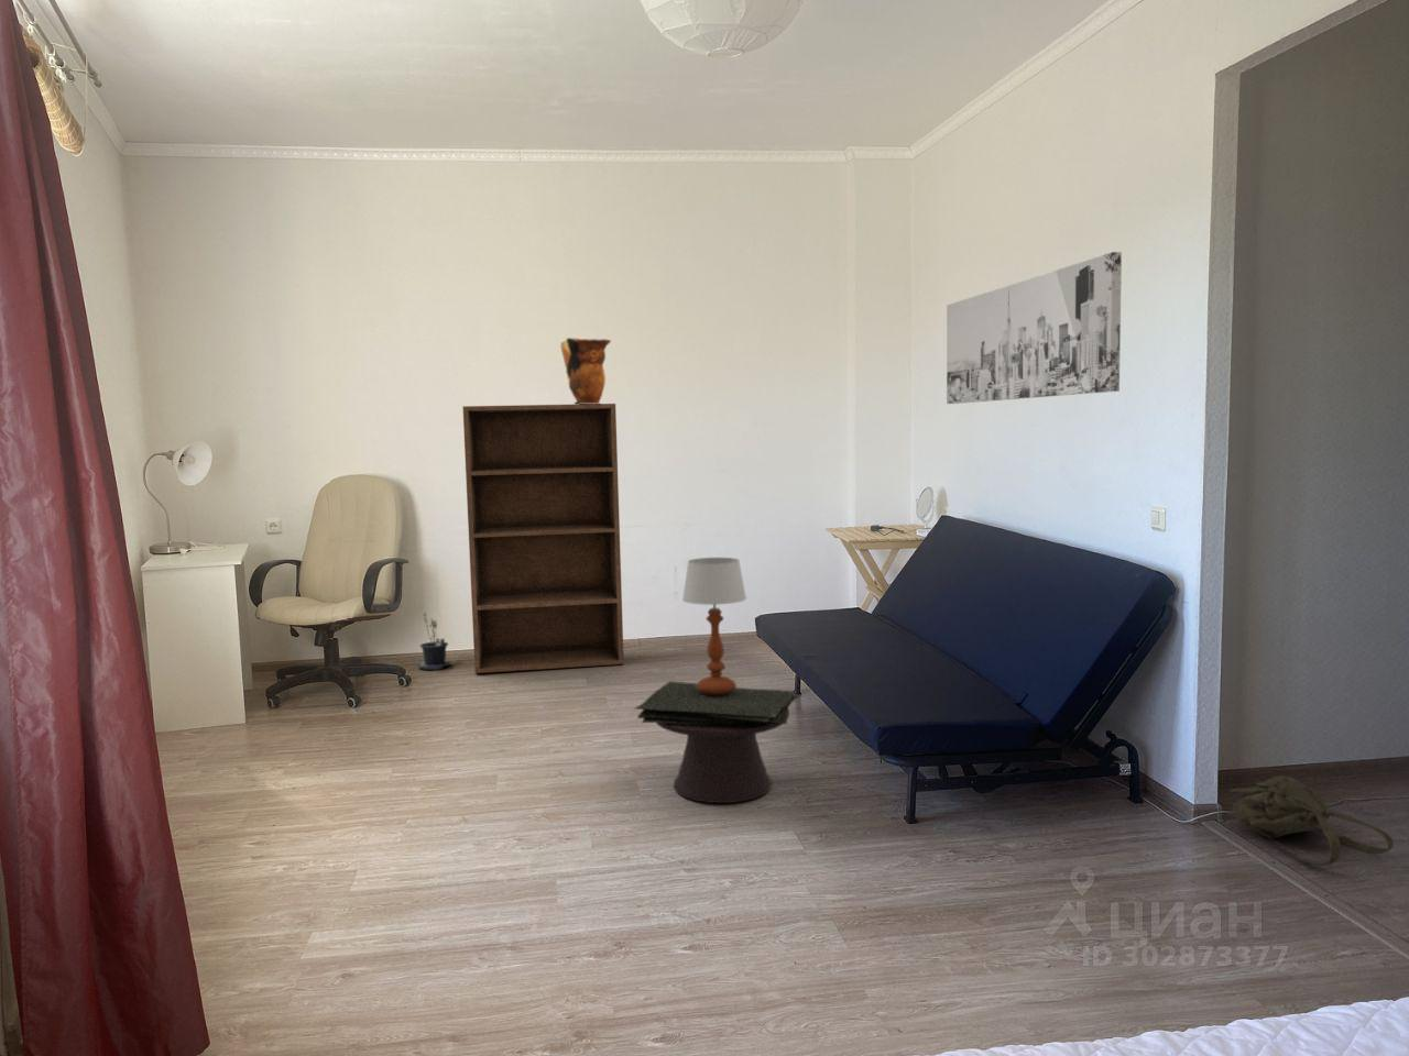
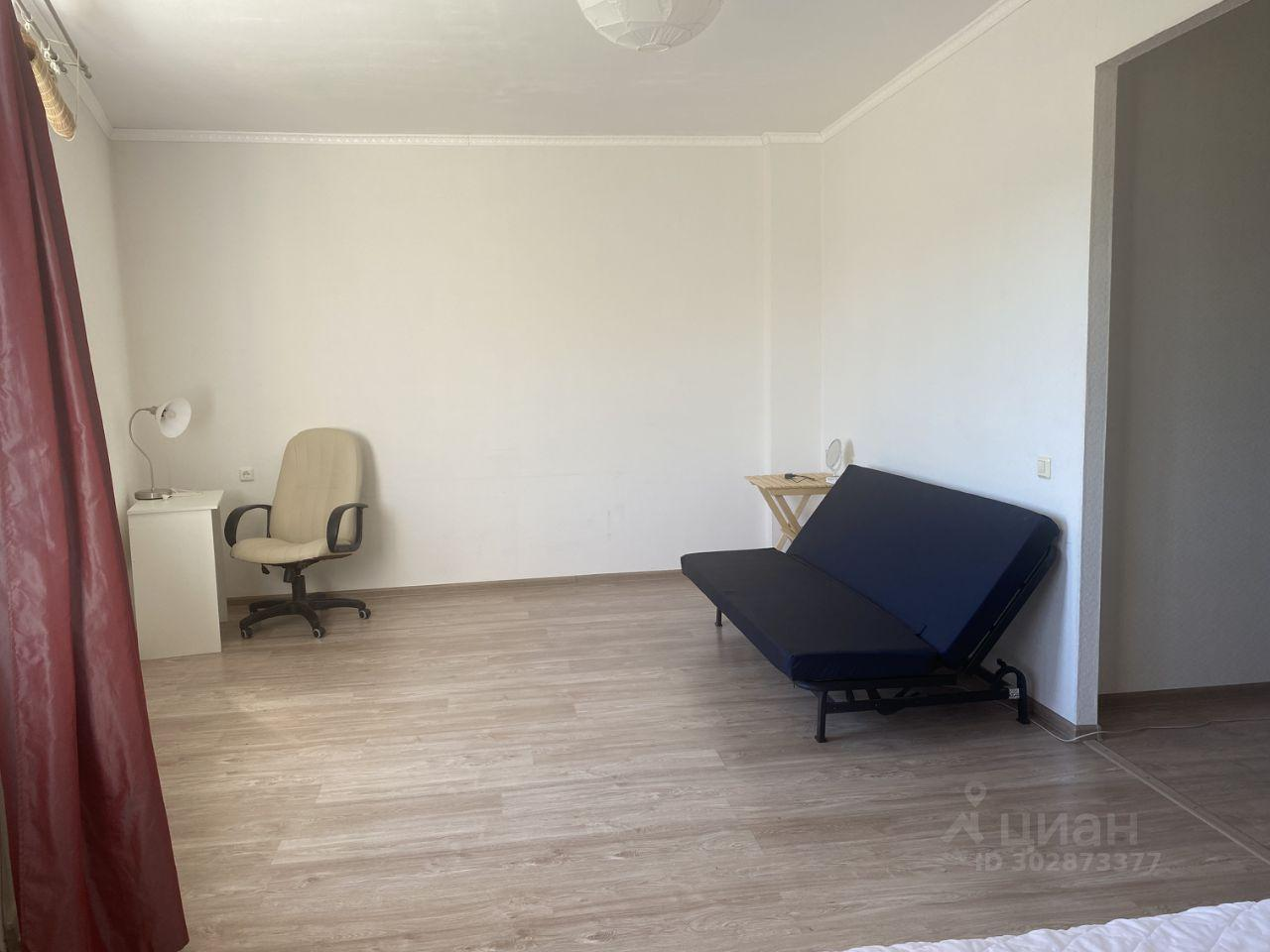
- backpack [1228,774,1395,866]
- table lamp [681,557,748,695]
- bookshelf [462,403,626,674]
- side table [633,680,800,804]
- potted plant [417,611,452,671]
- decorative vase [559,336,612,405]
- wall art [945,251,1123,405]
